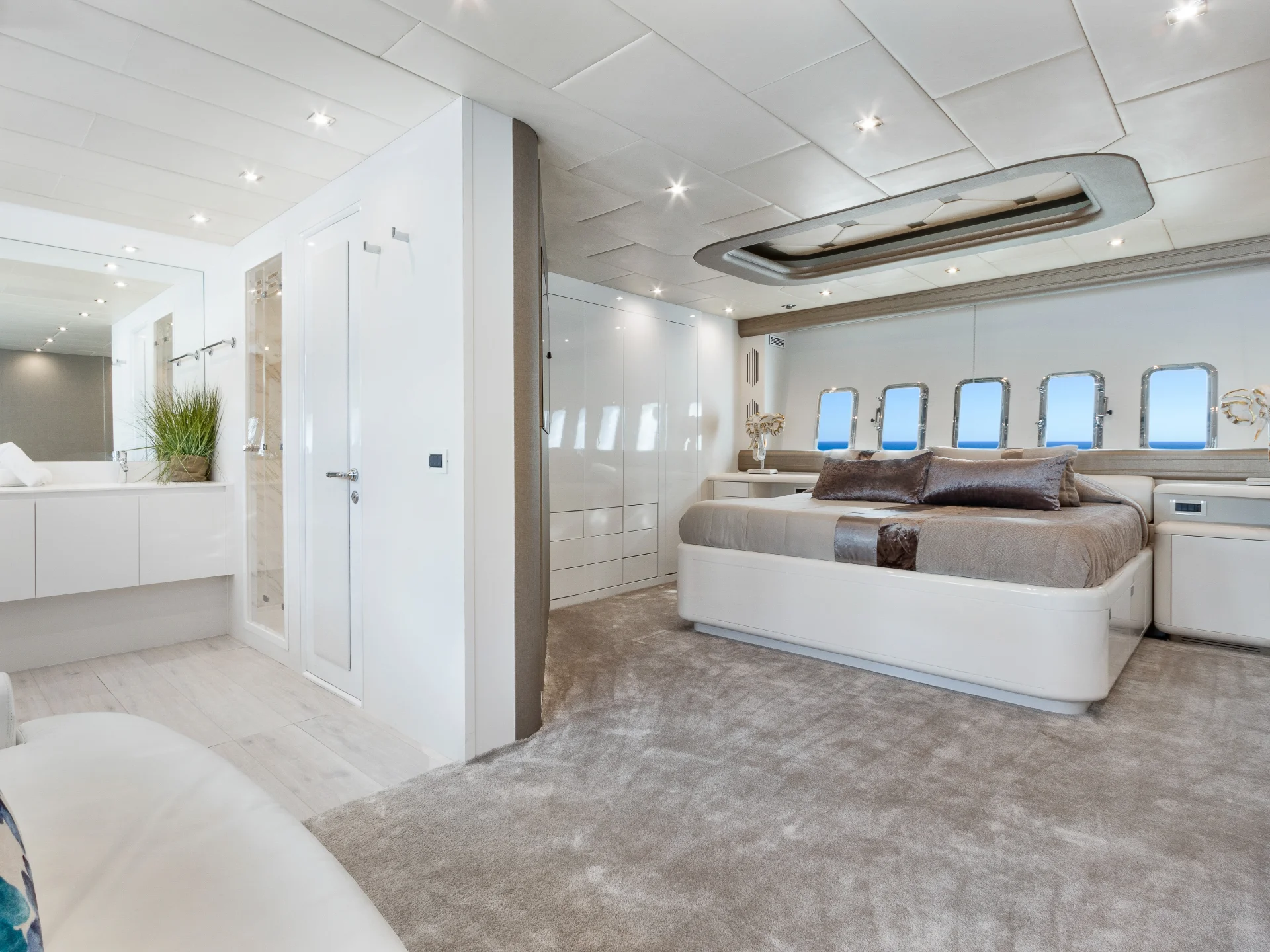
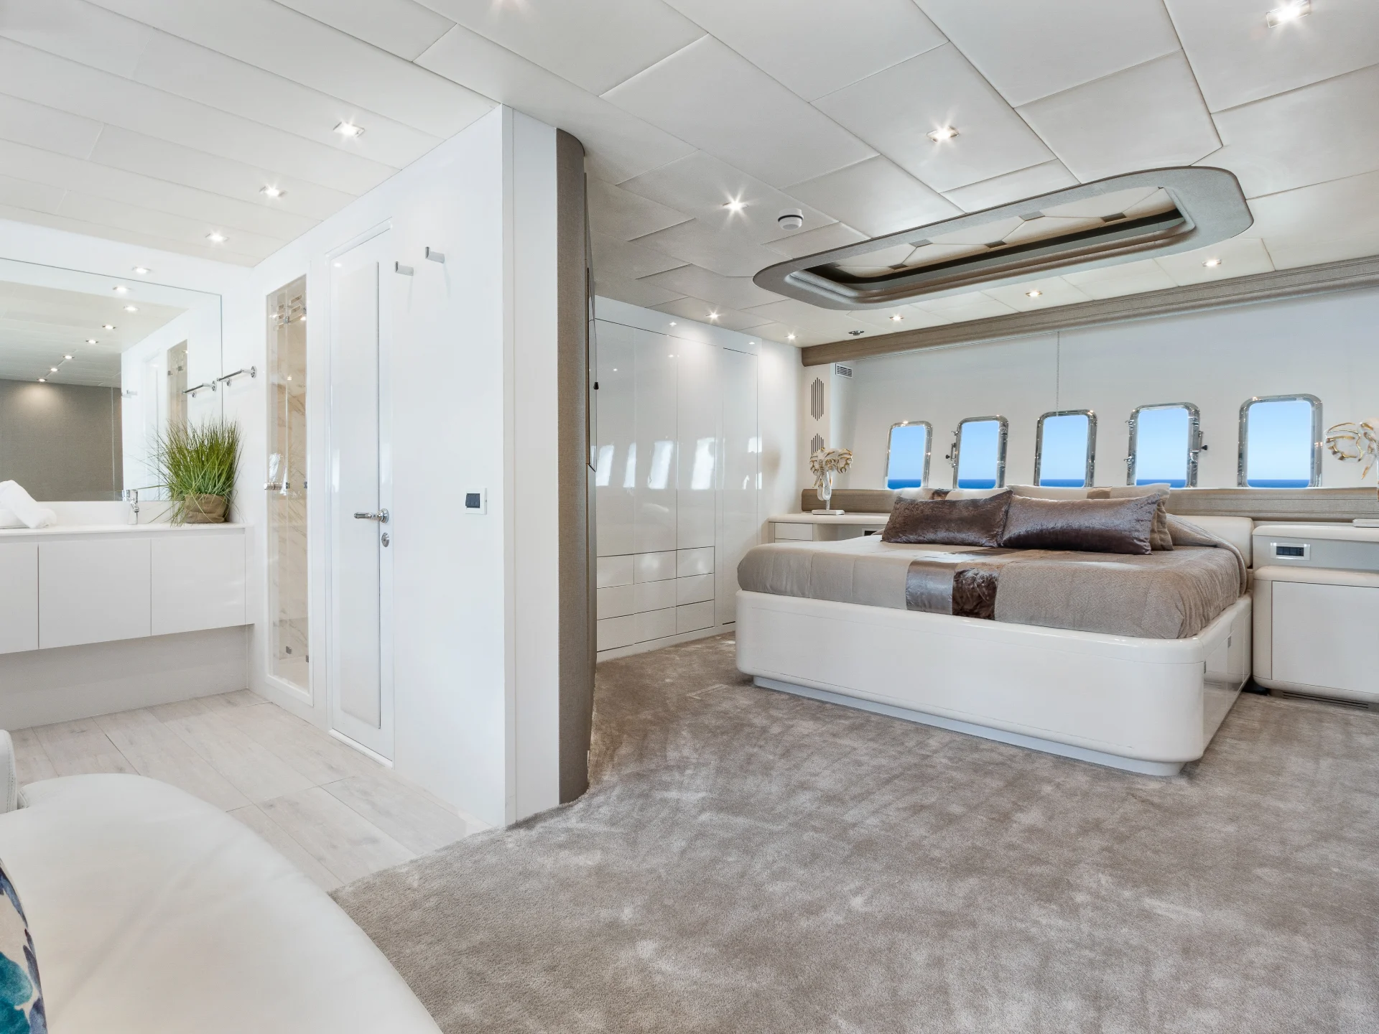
+ smoke detector [777,207,804,231]
